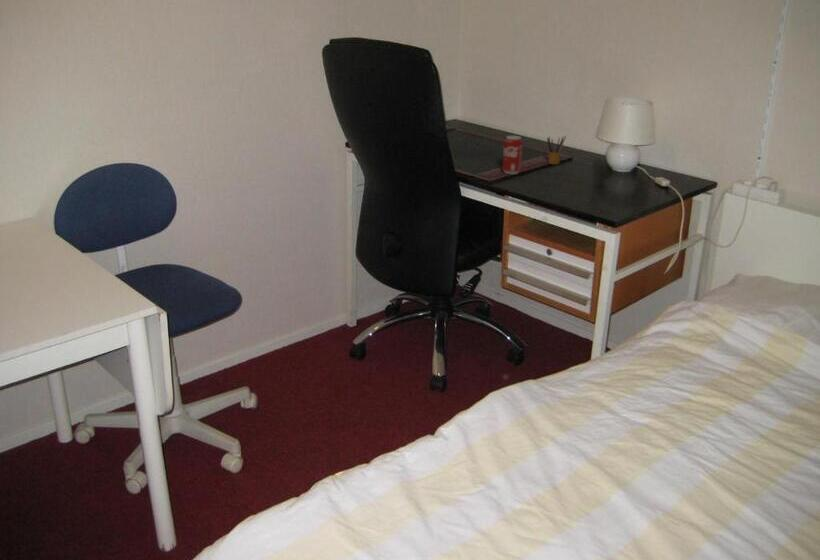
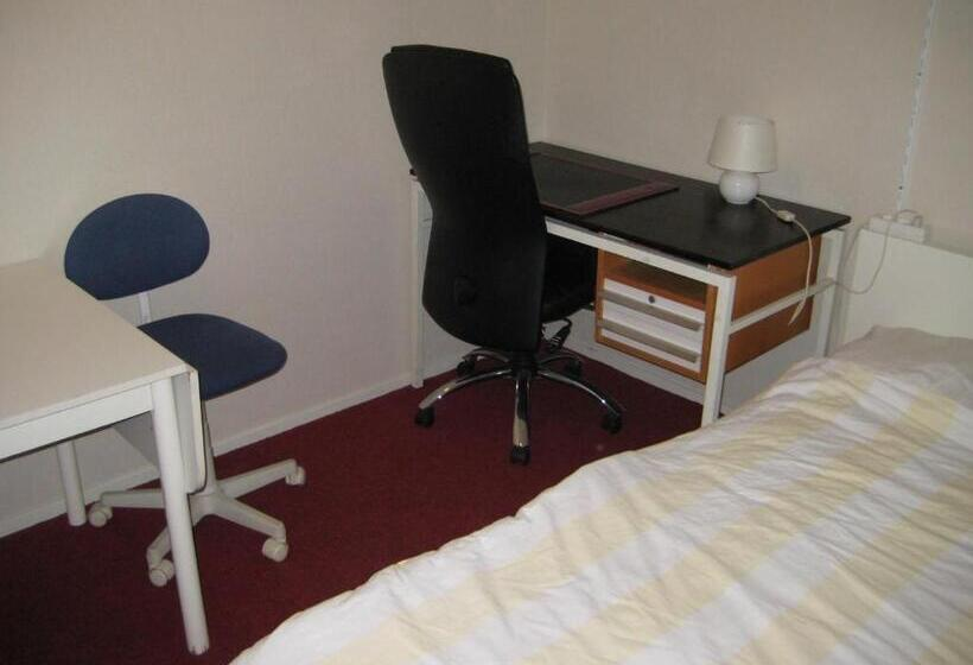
- beverage can [501,135,524,175]
- pencil box [546,135,567,165]
